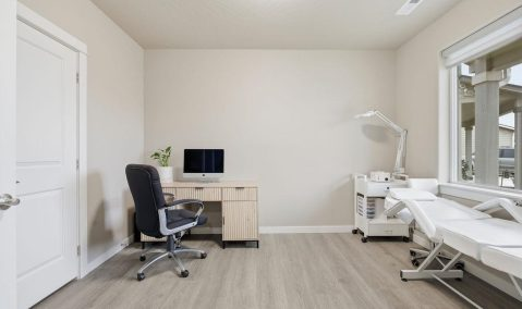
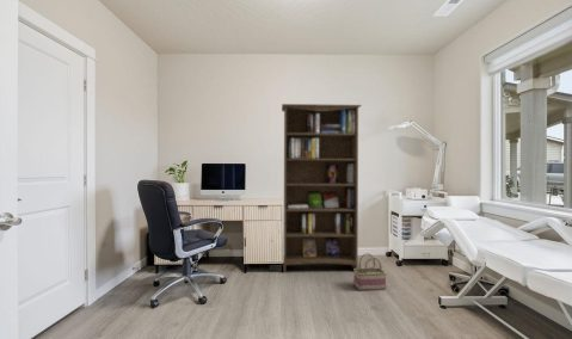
+ bookcase [281,103,363,273]
+ basket [352,252,387,292]
